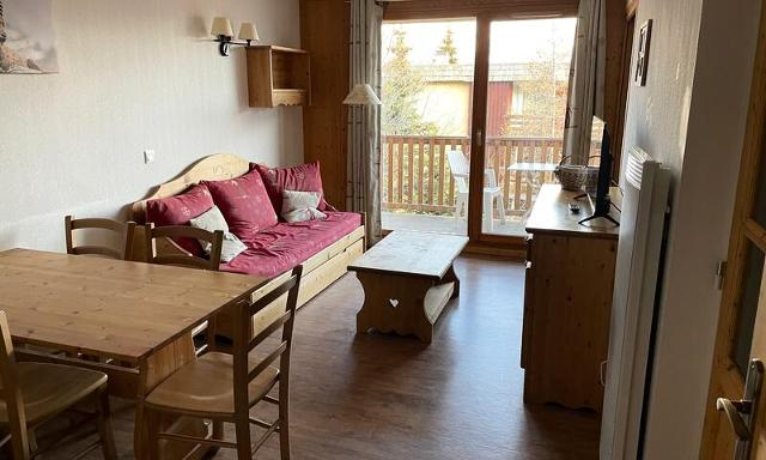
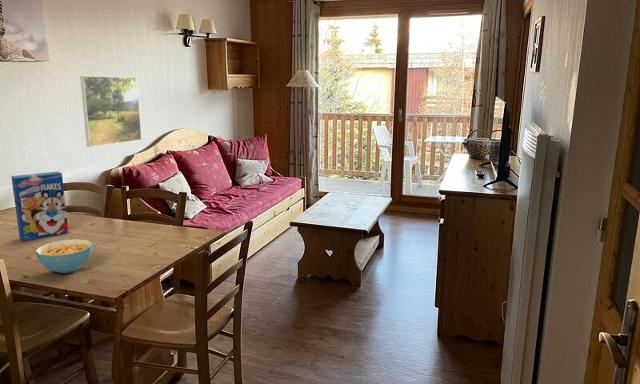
+ cereal bowl [34,238,94,274]
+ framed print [79,75,143,148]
+ cereal box [10,170,69,242]
